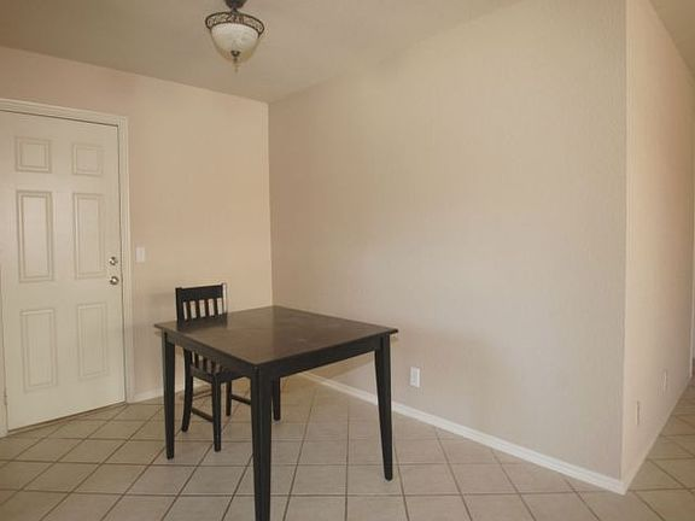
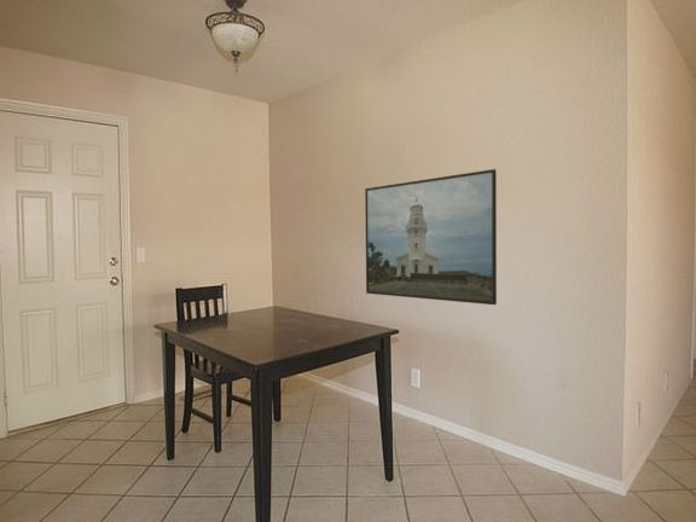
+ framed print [364,168,498,306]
